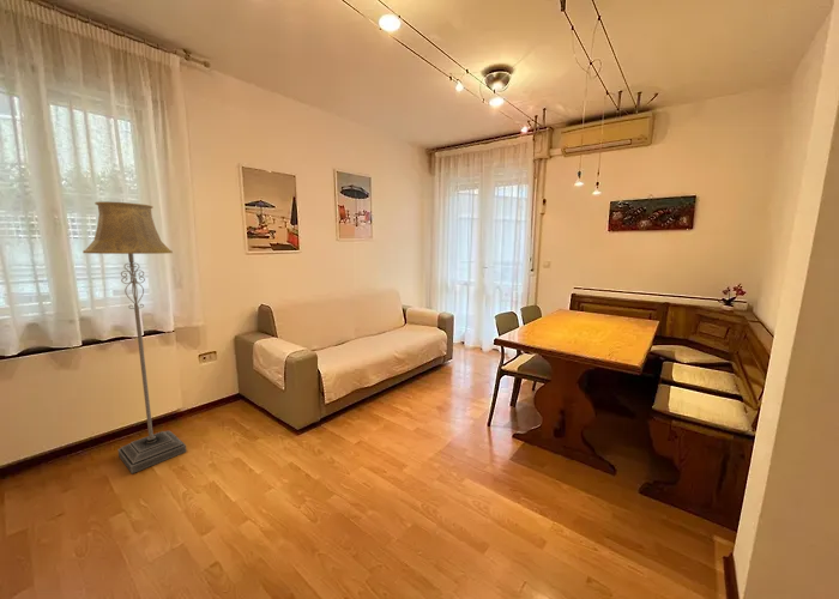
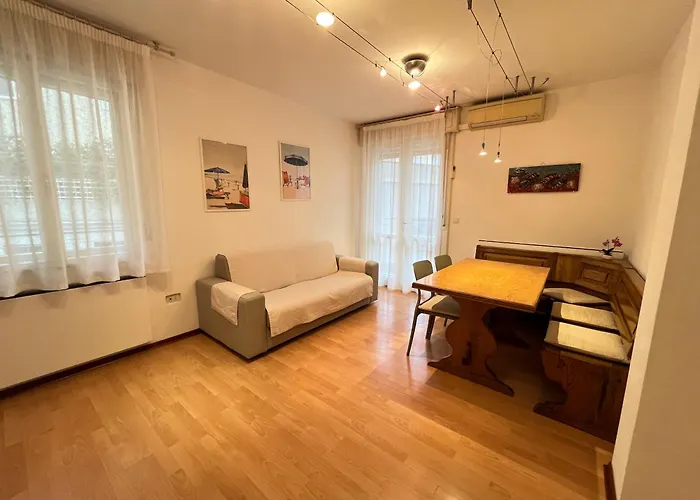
- floor lamp [82,200,188,474]
